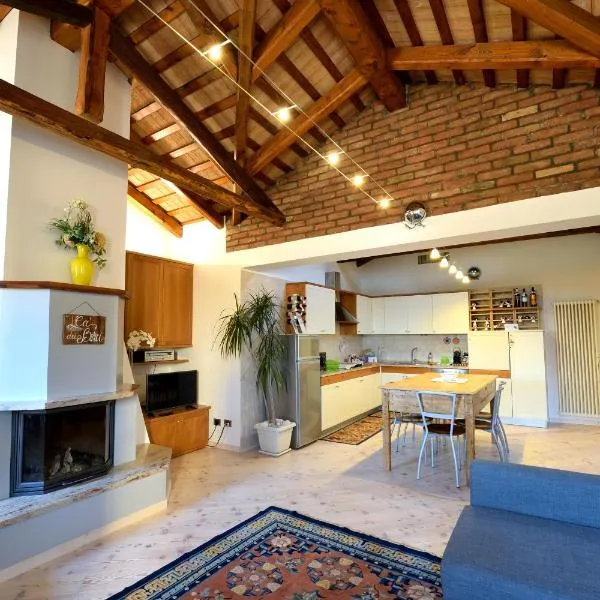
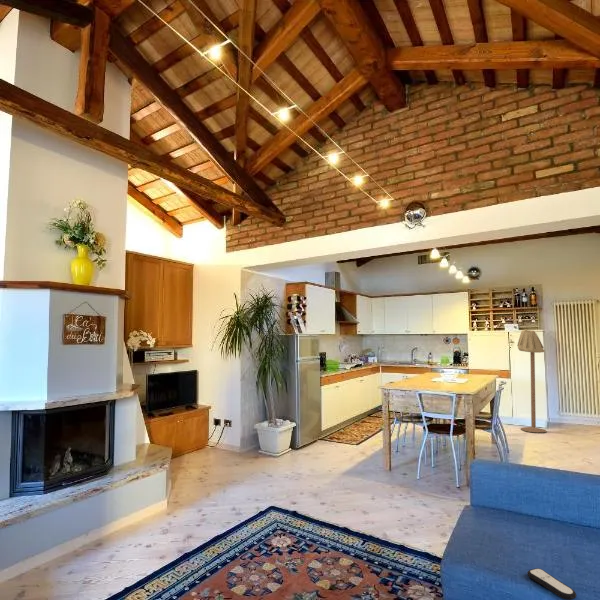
+ floor lamp [516,328,548,434]
+ remote control [526,567,578,600]
